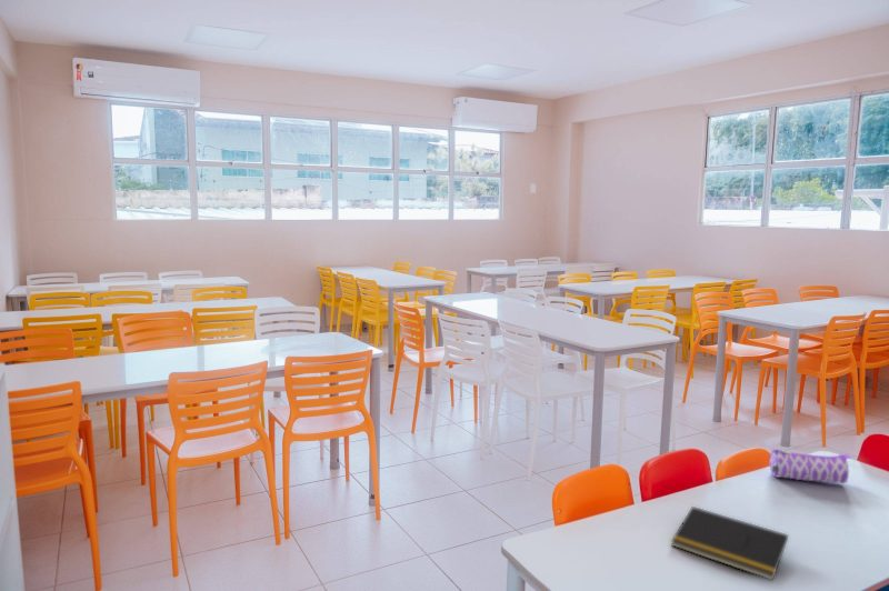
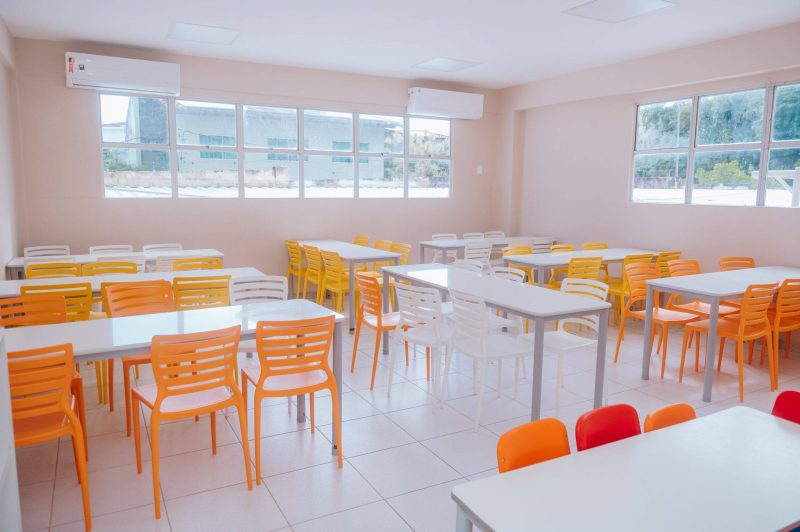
- pencil case [769,447,852,484]
- notepad [670,505,789,581]
